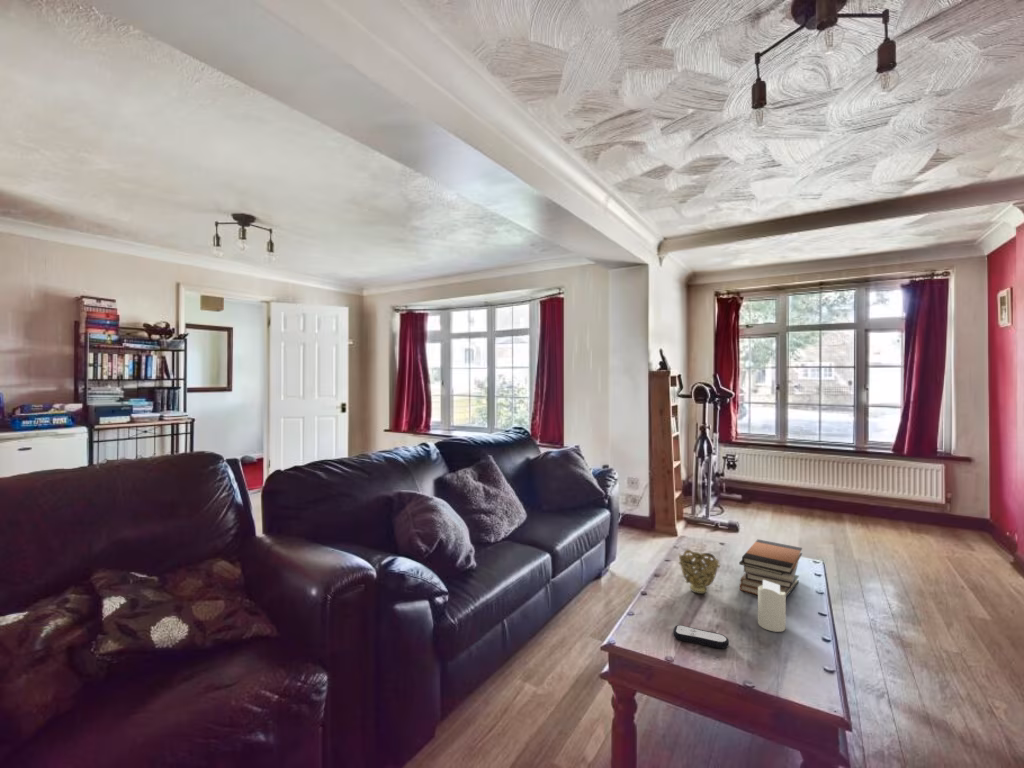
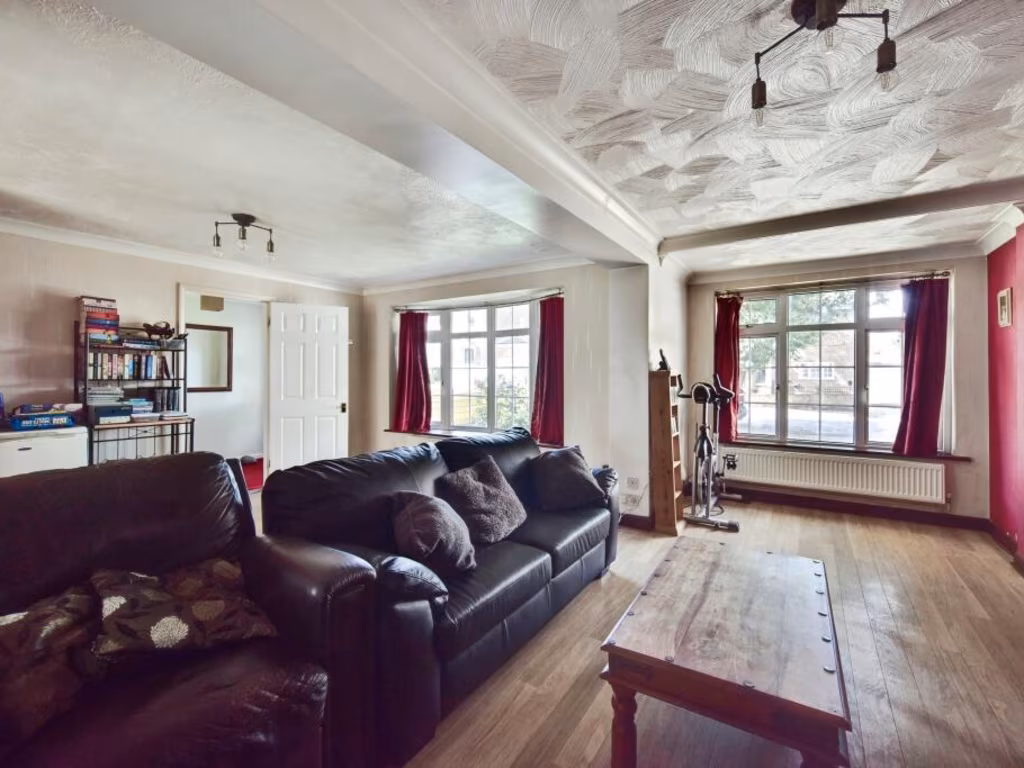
- book stack [738,538,803,598]
- decorative bowl [678,549,721,595]
- candle [757,580,787,633]
- remote control [672,624,730,649]
